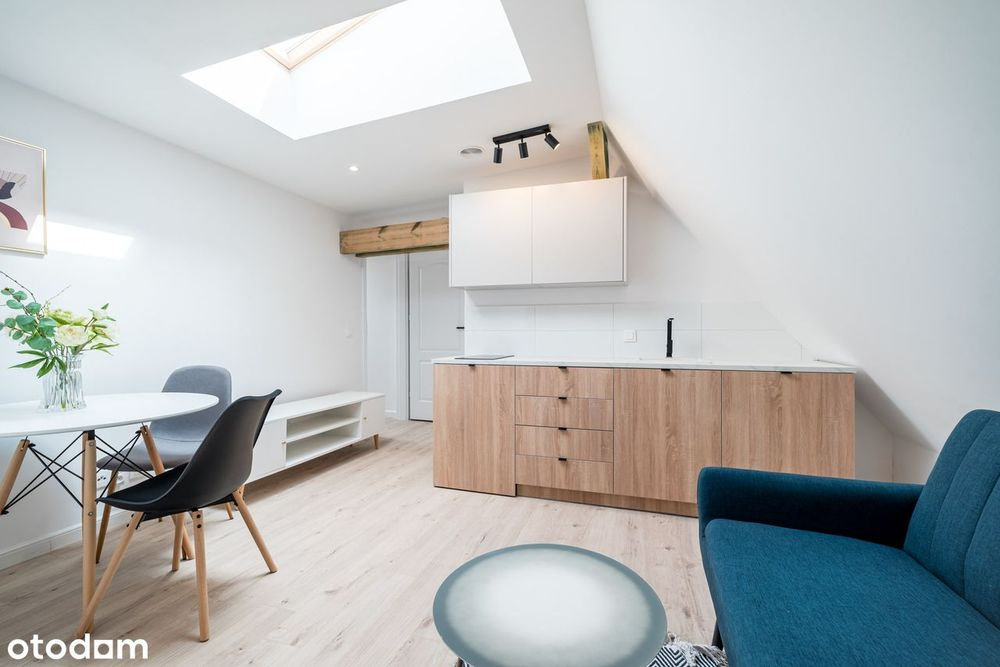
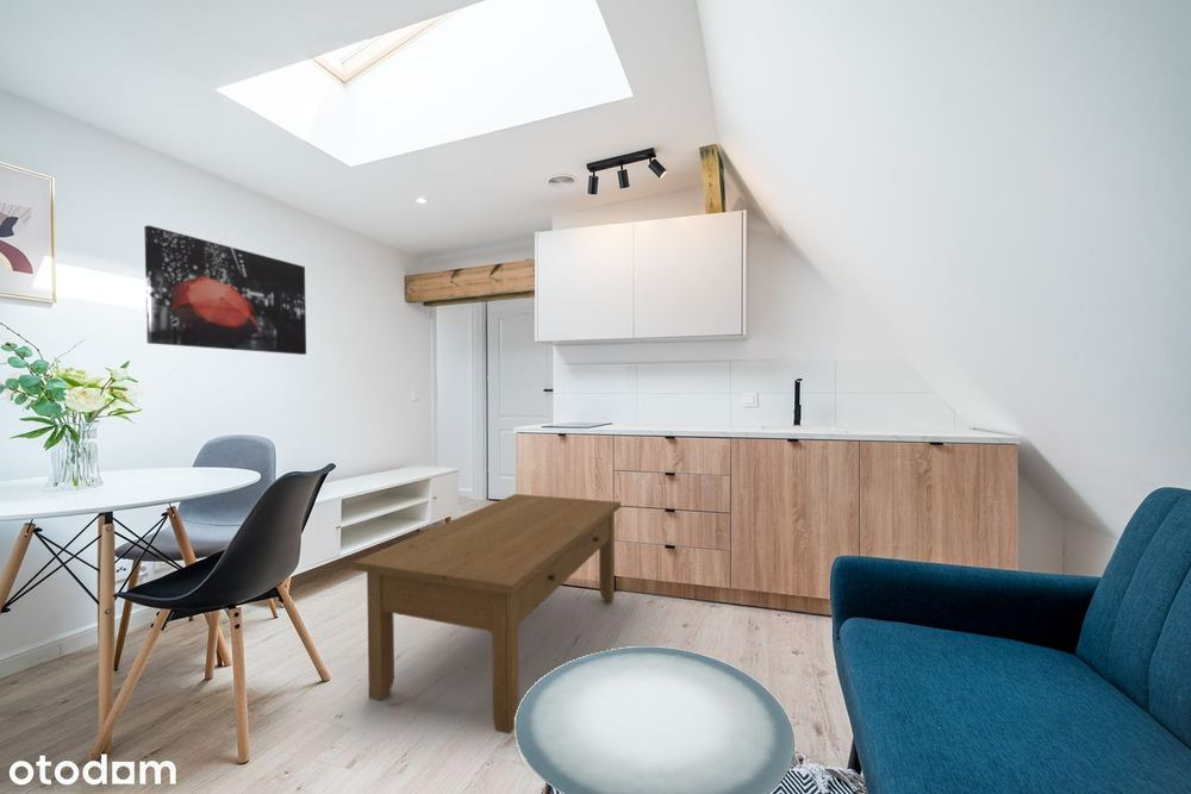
+ coffee table [351,493,622,736]
+ wall art [143,224,307,356]
